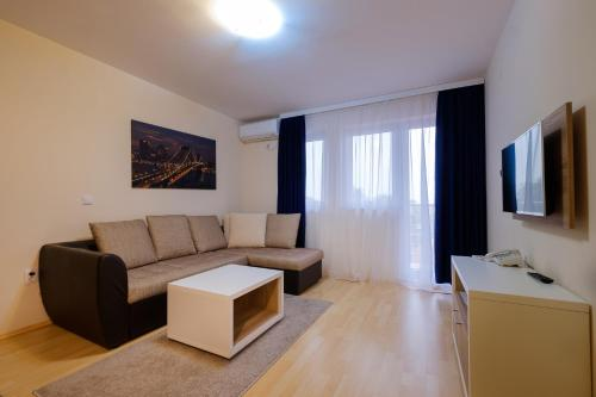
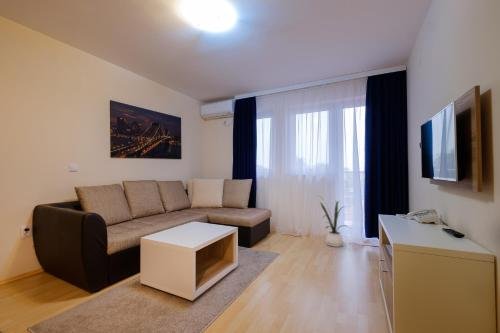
+ house plant [315,194,349,248]
